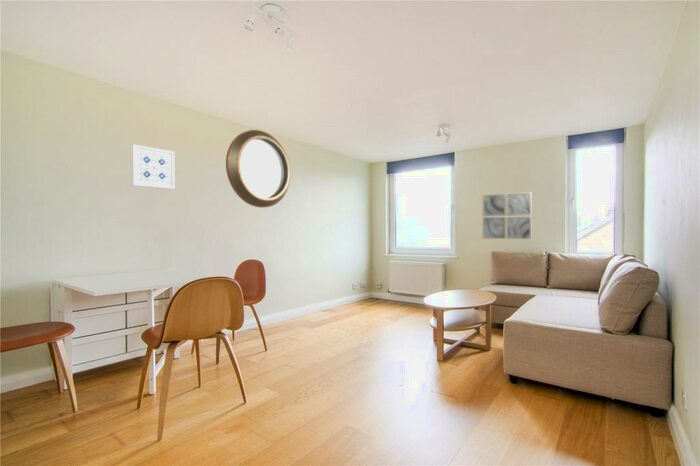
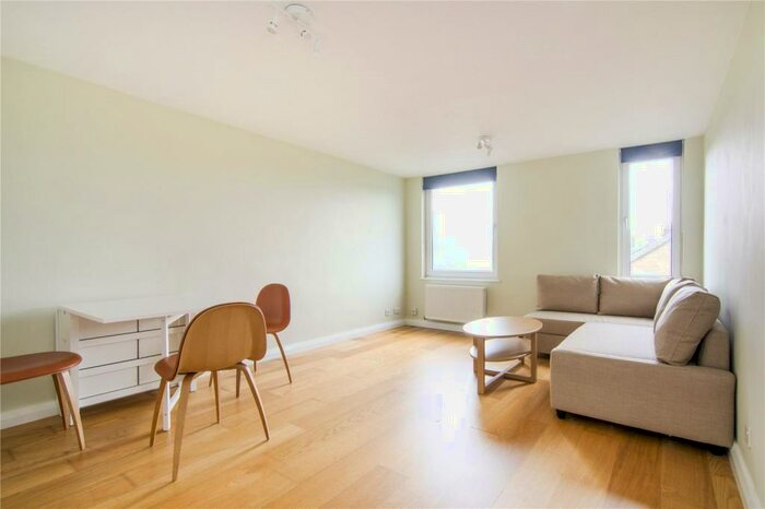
- wall art [482,191,532,240]
- wall art [131,143,176,190]
- home mirror [225,129,292,209]
